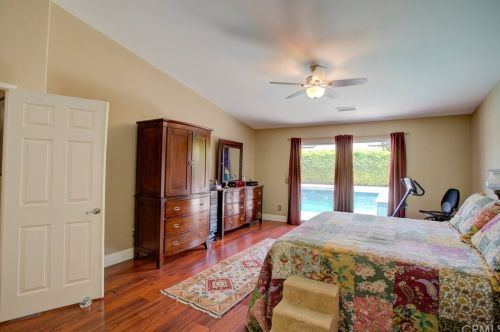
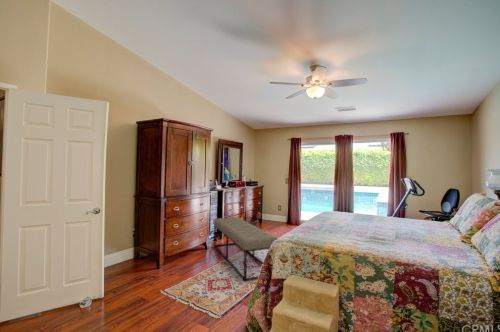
+ bench [213,216,279,283]
